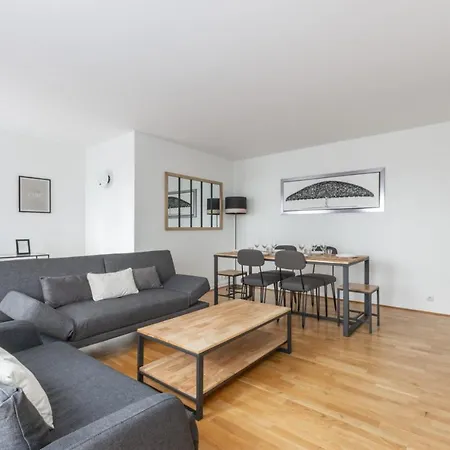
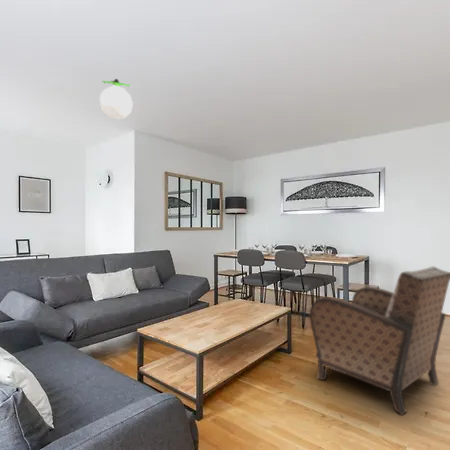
+ armchair [309,266,450,416]
+ ceiling light [99,78,134,120]
